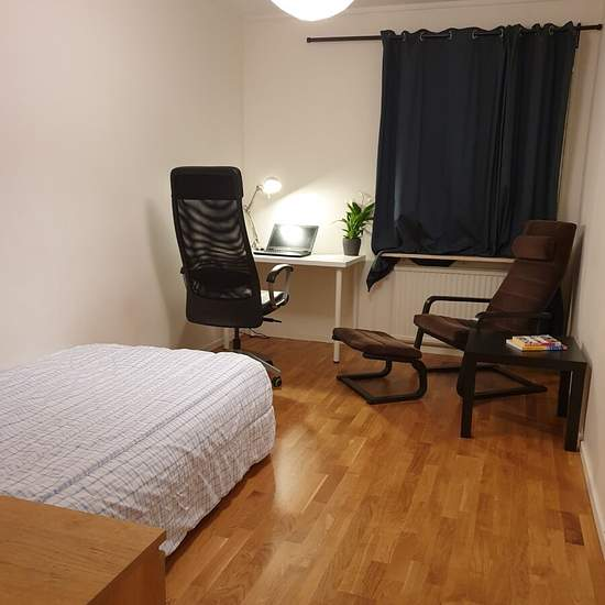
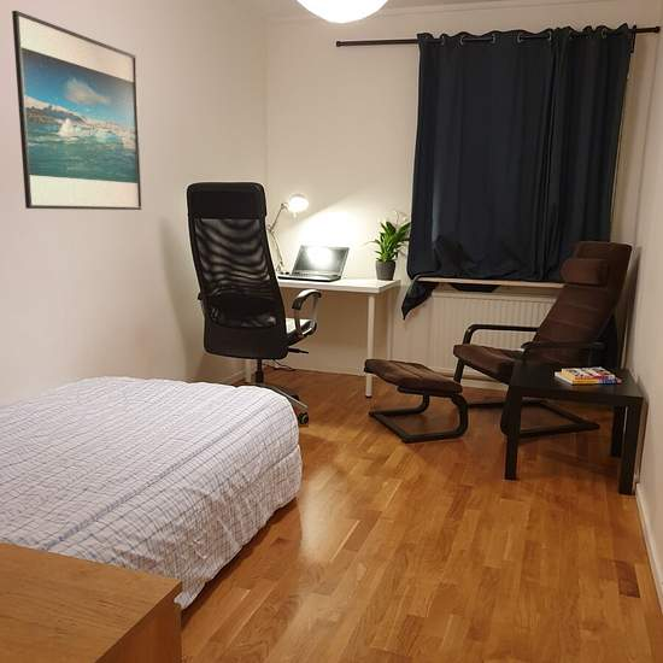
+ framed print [11,10,142,211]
